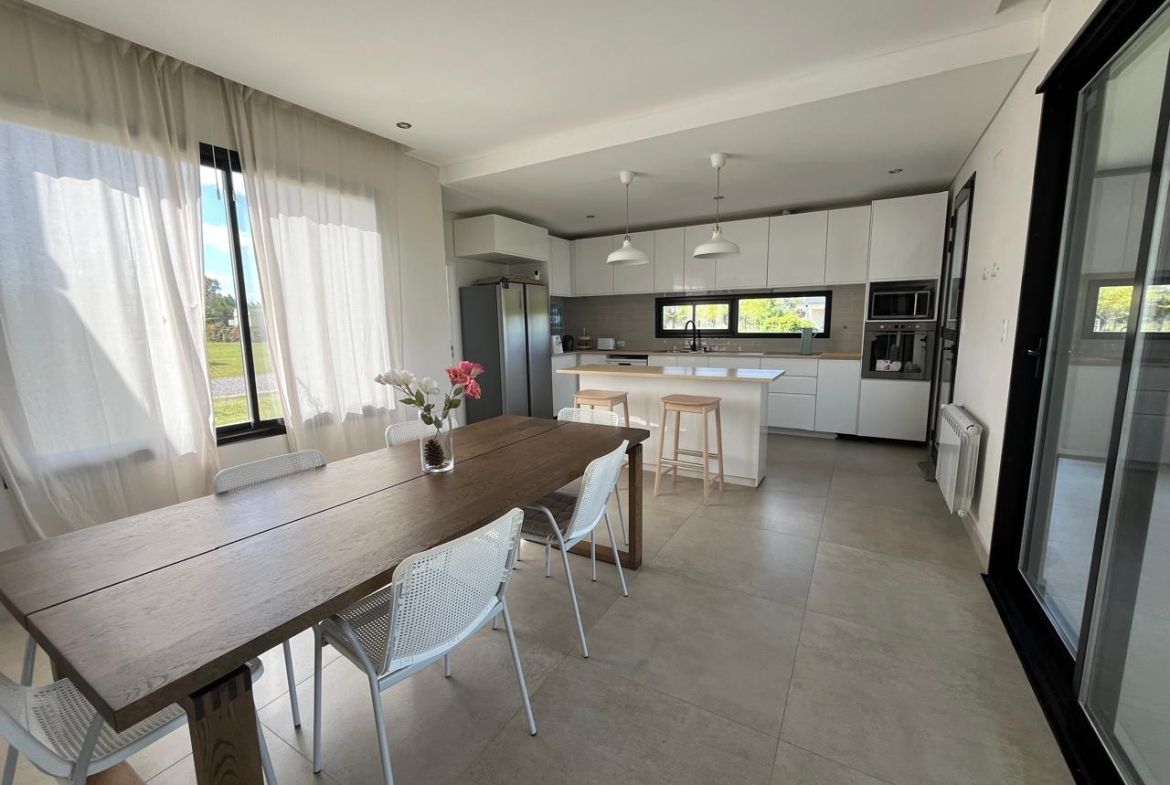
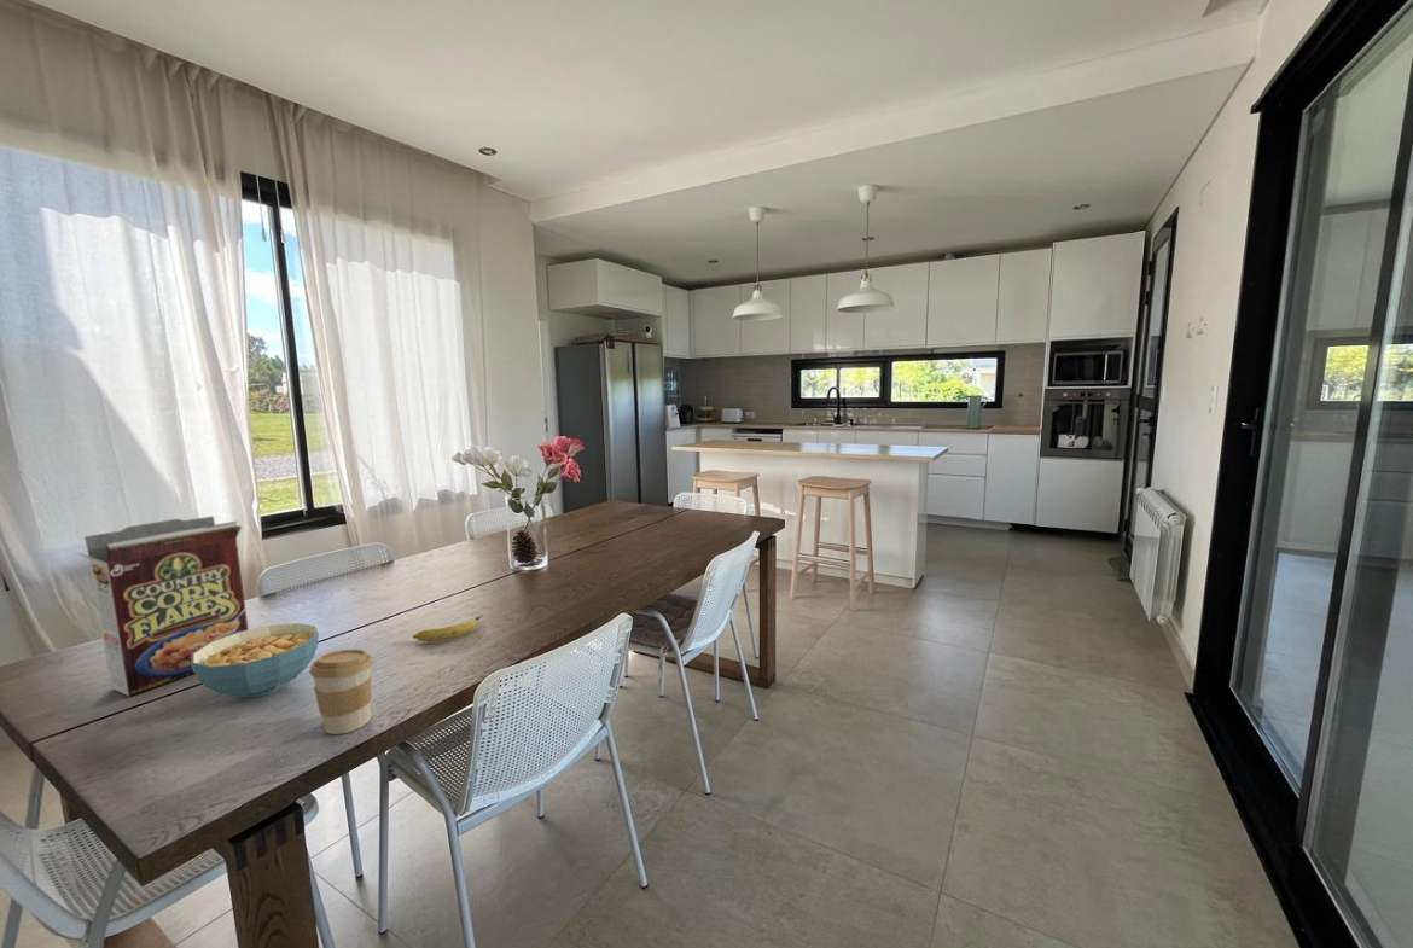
+ cereal box [76,514,249,698]
+ coffee cup [309,649,374,735]
+ banana [412,615,484,642]
+ cereal bowl [192,622,320,698]
